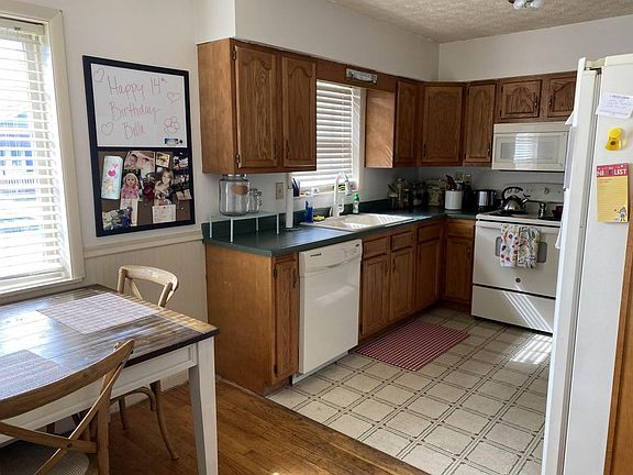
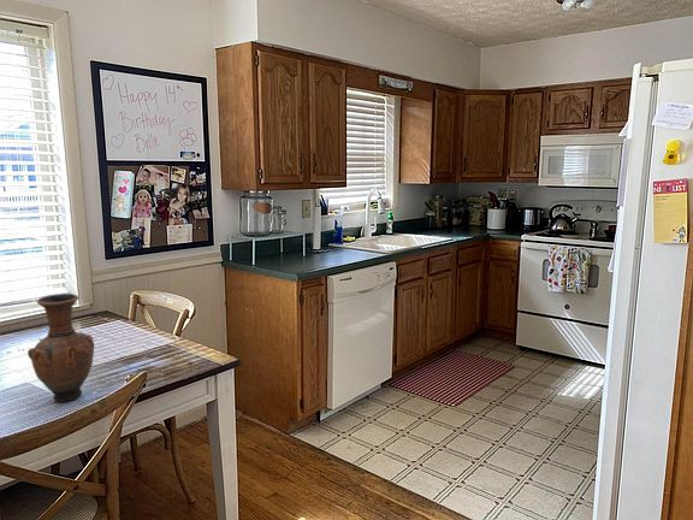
+ vase [26,292,95,403]
